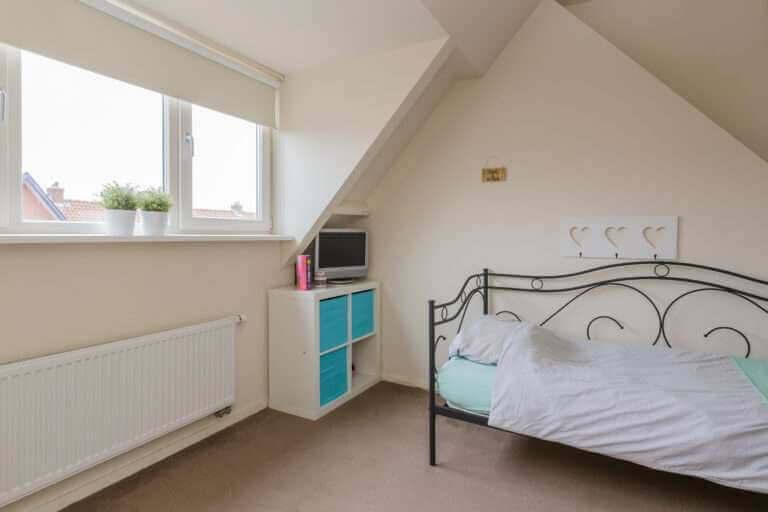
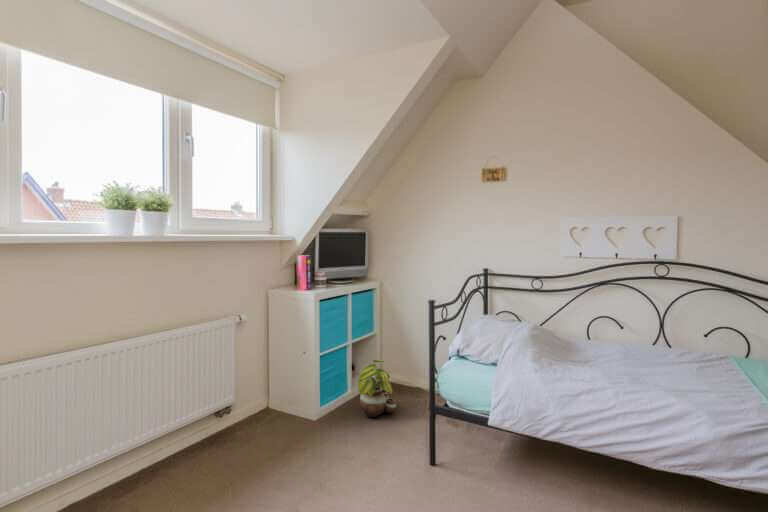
+ potted plant [357,359,397,418]
